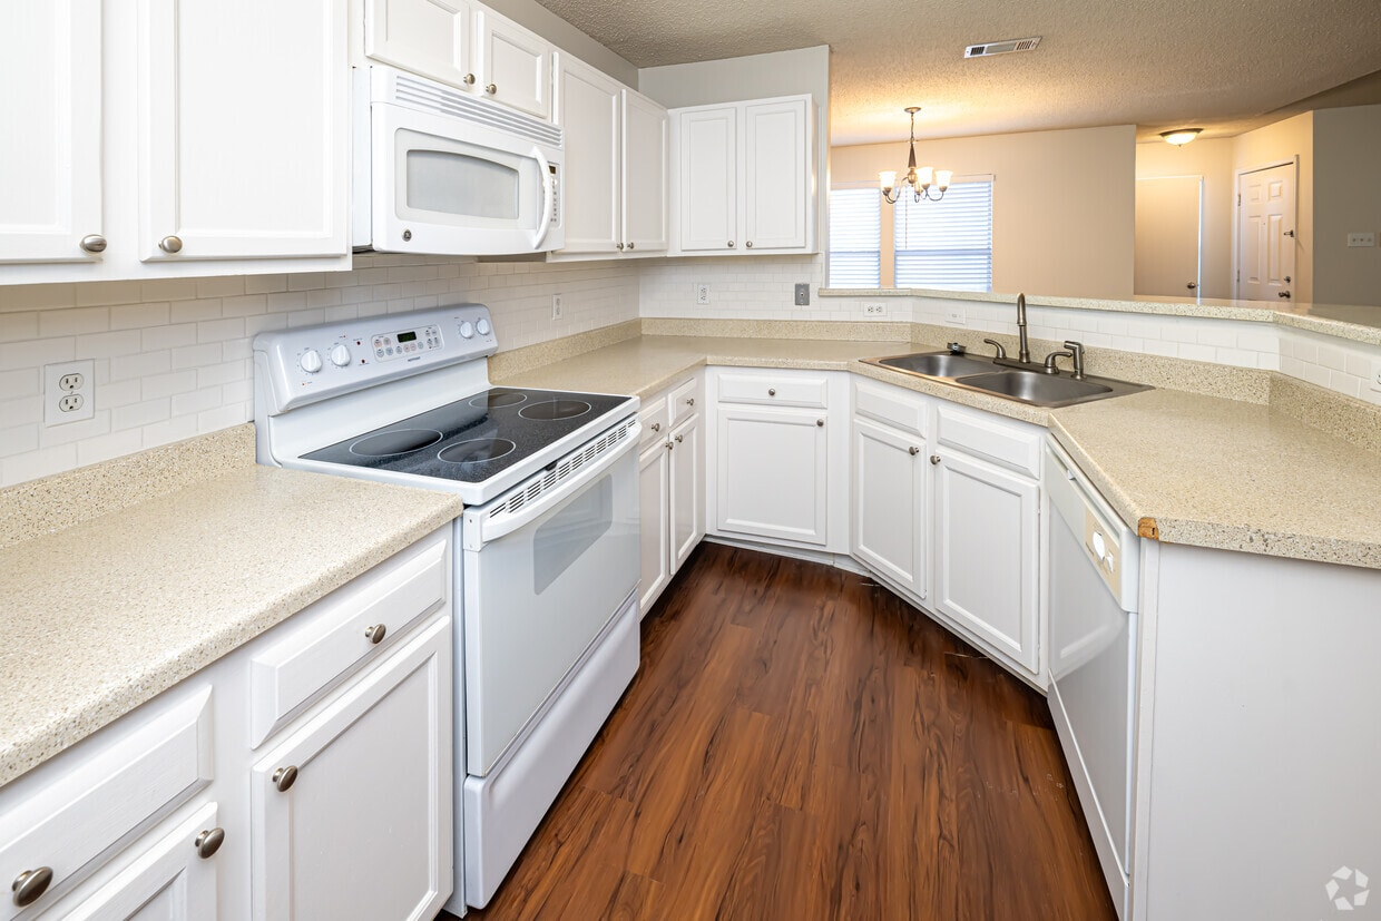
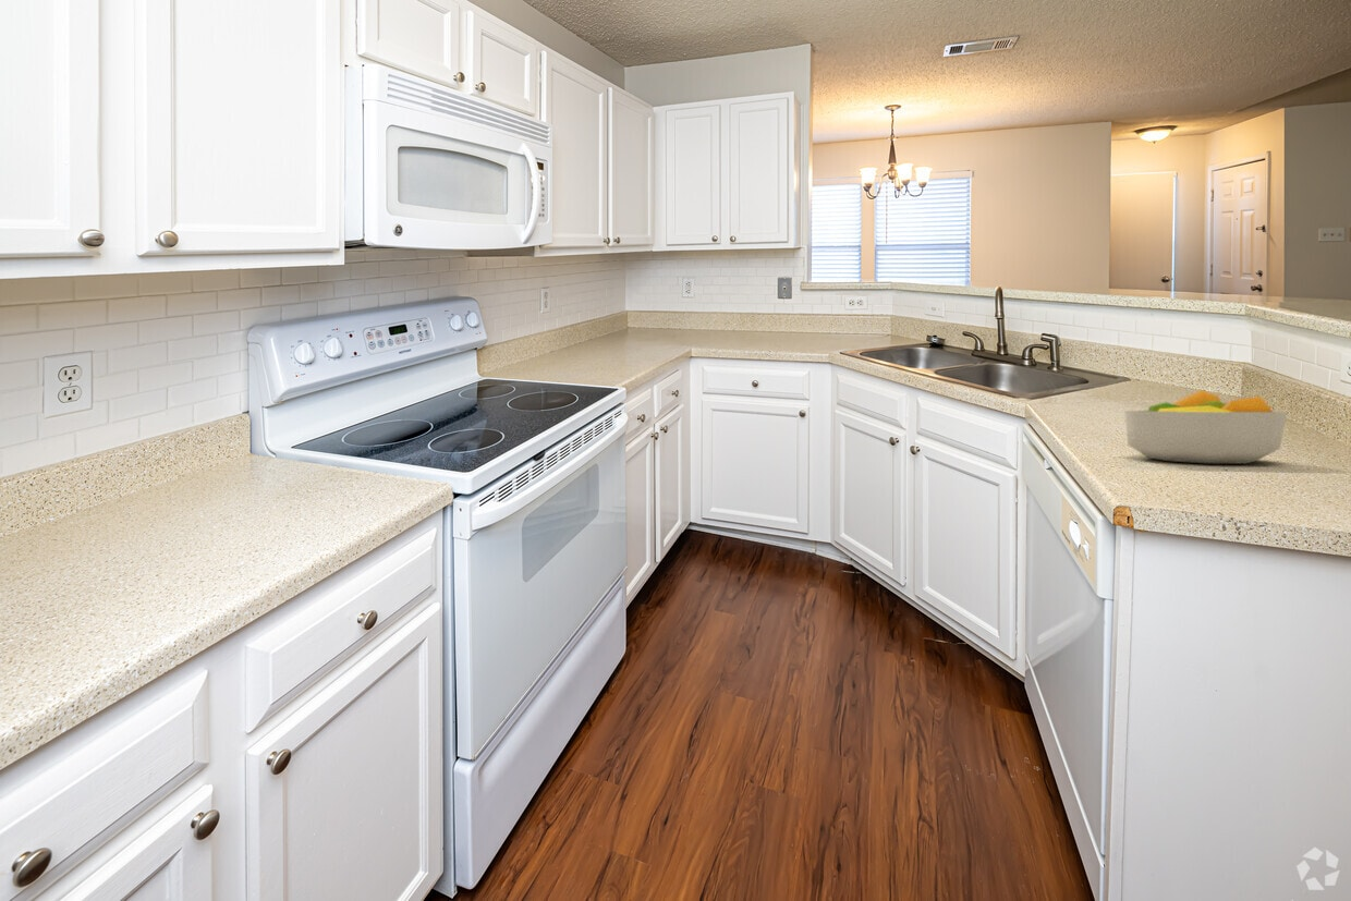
+ fruit bowl [1123,389,1288,464]
